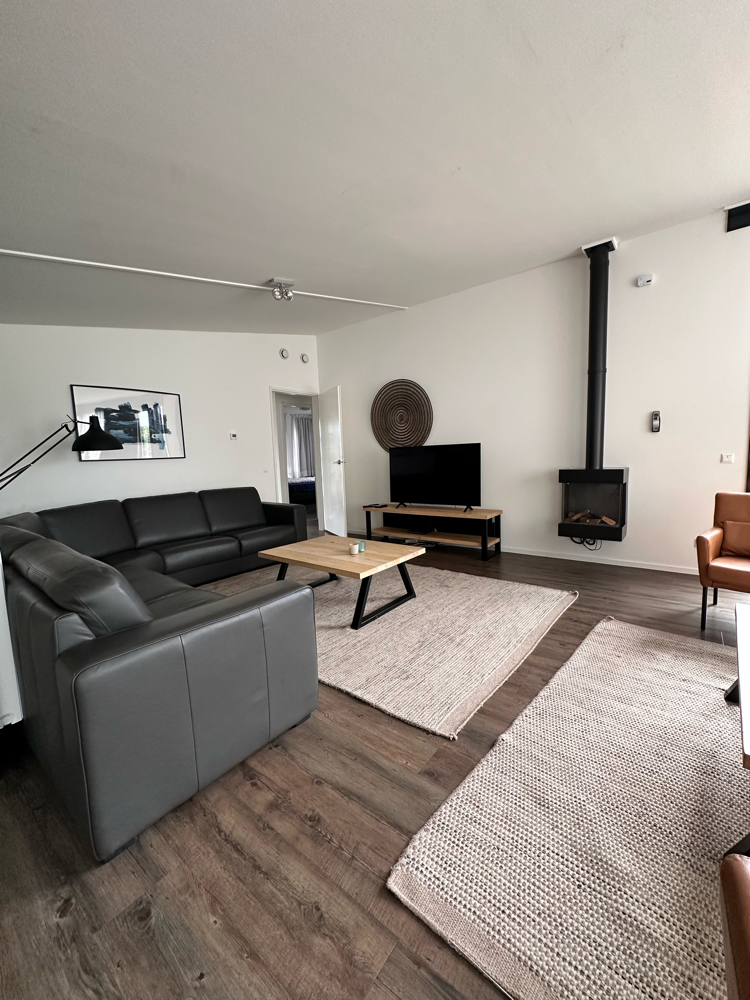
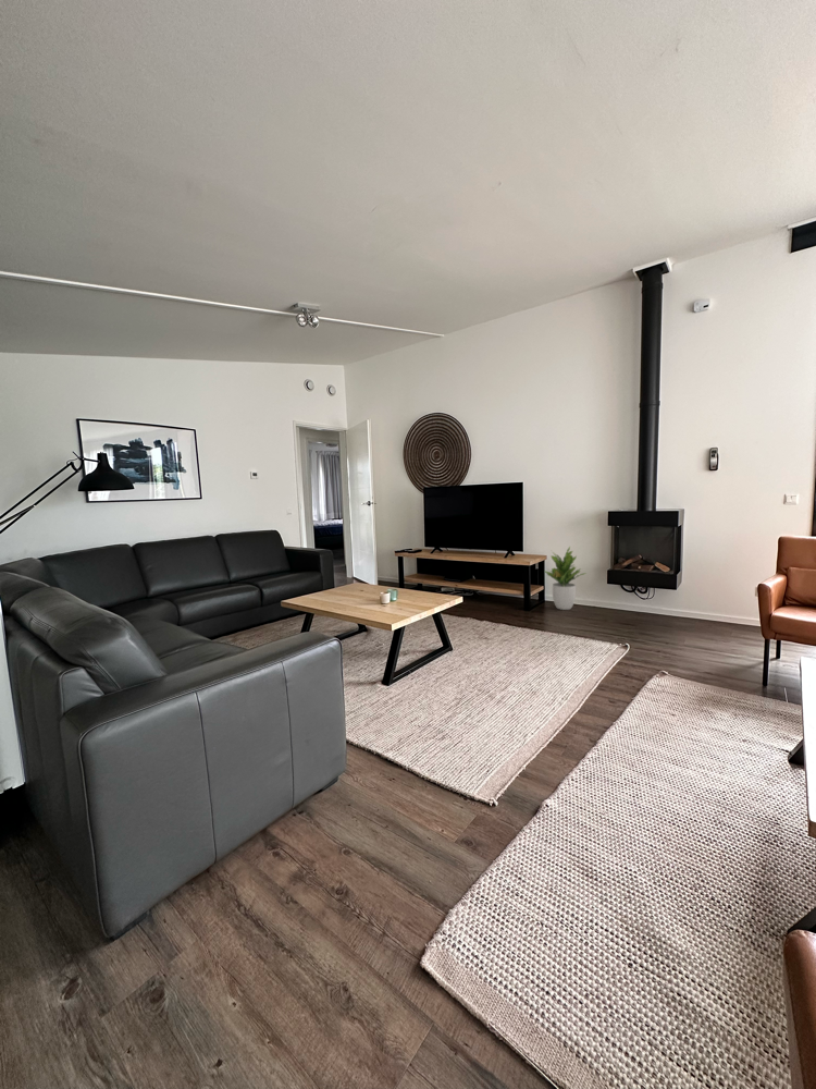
+ potted plant [544,546,588,611]
